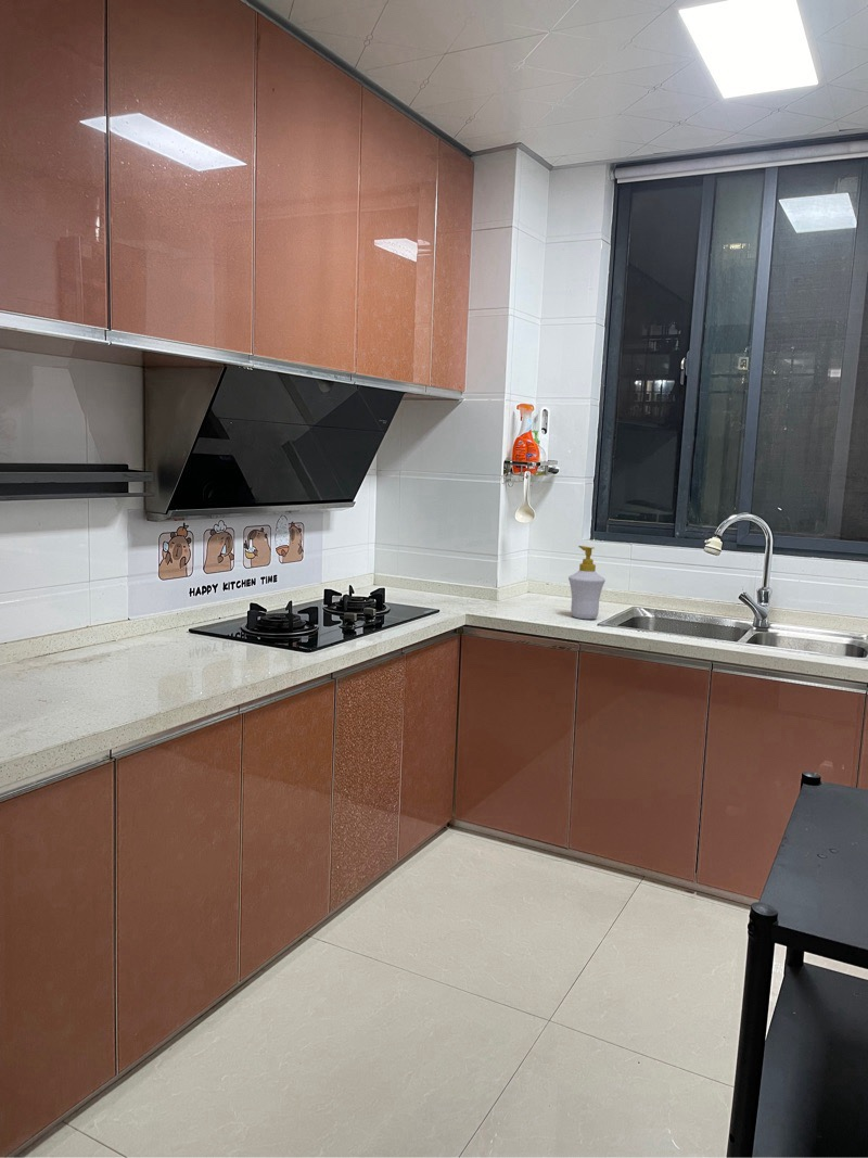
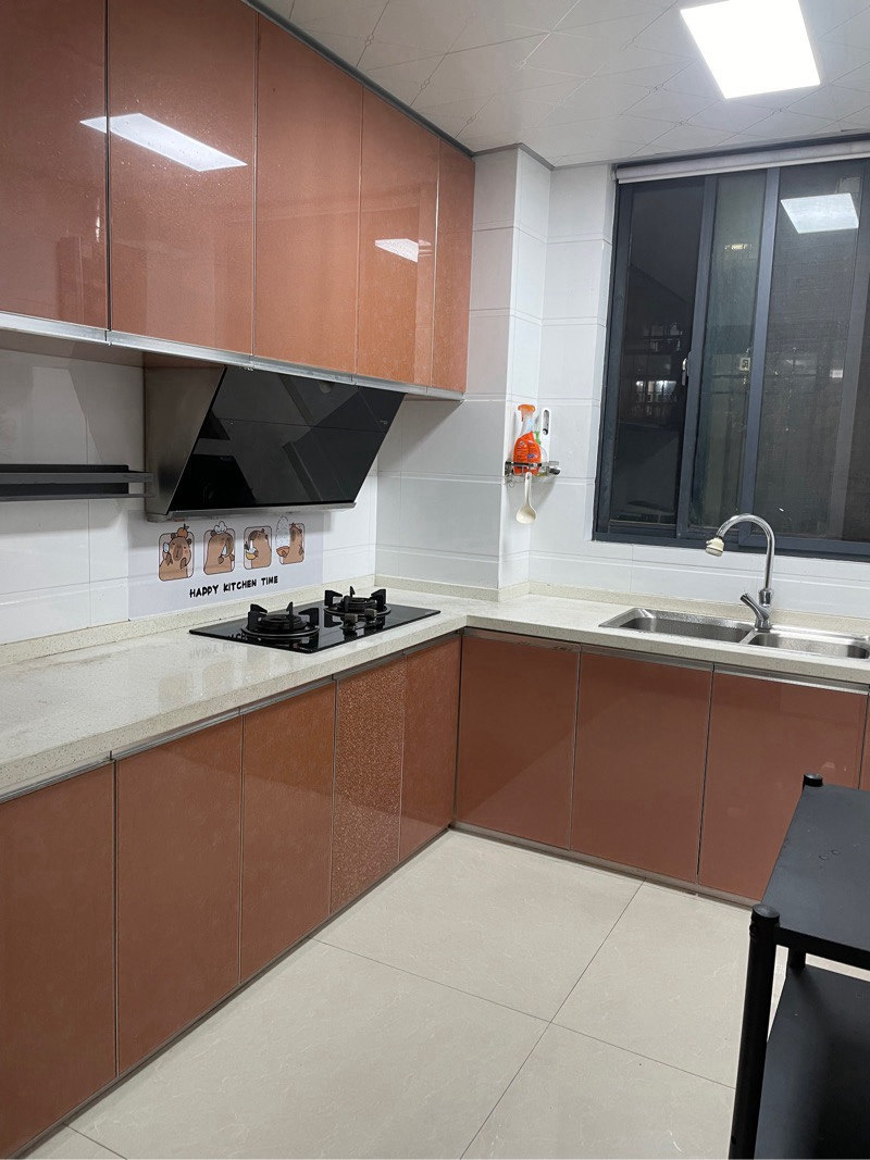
- soap bottle [567,545,607,620]
